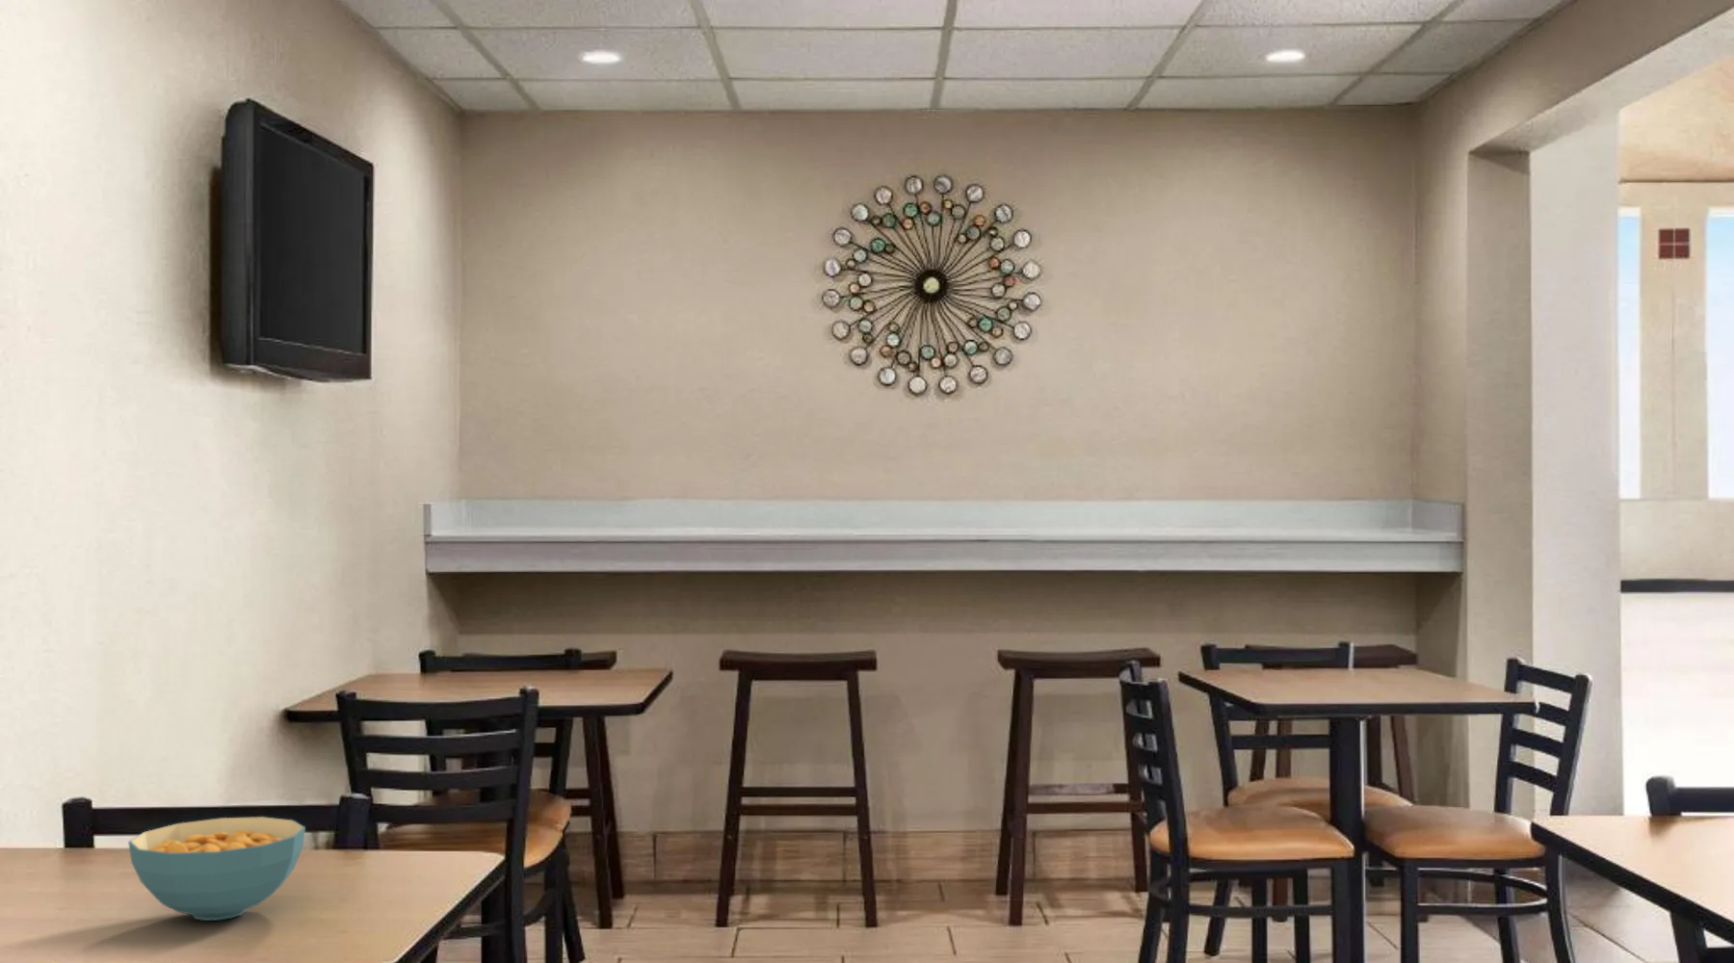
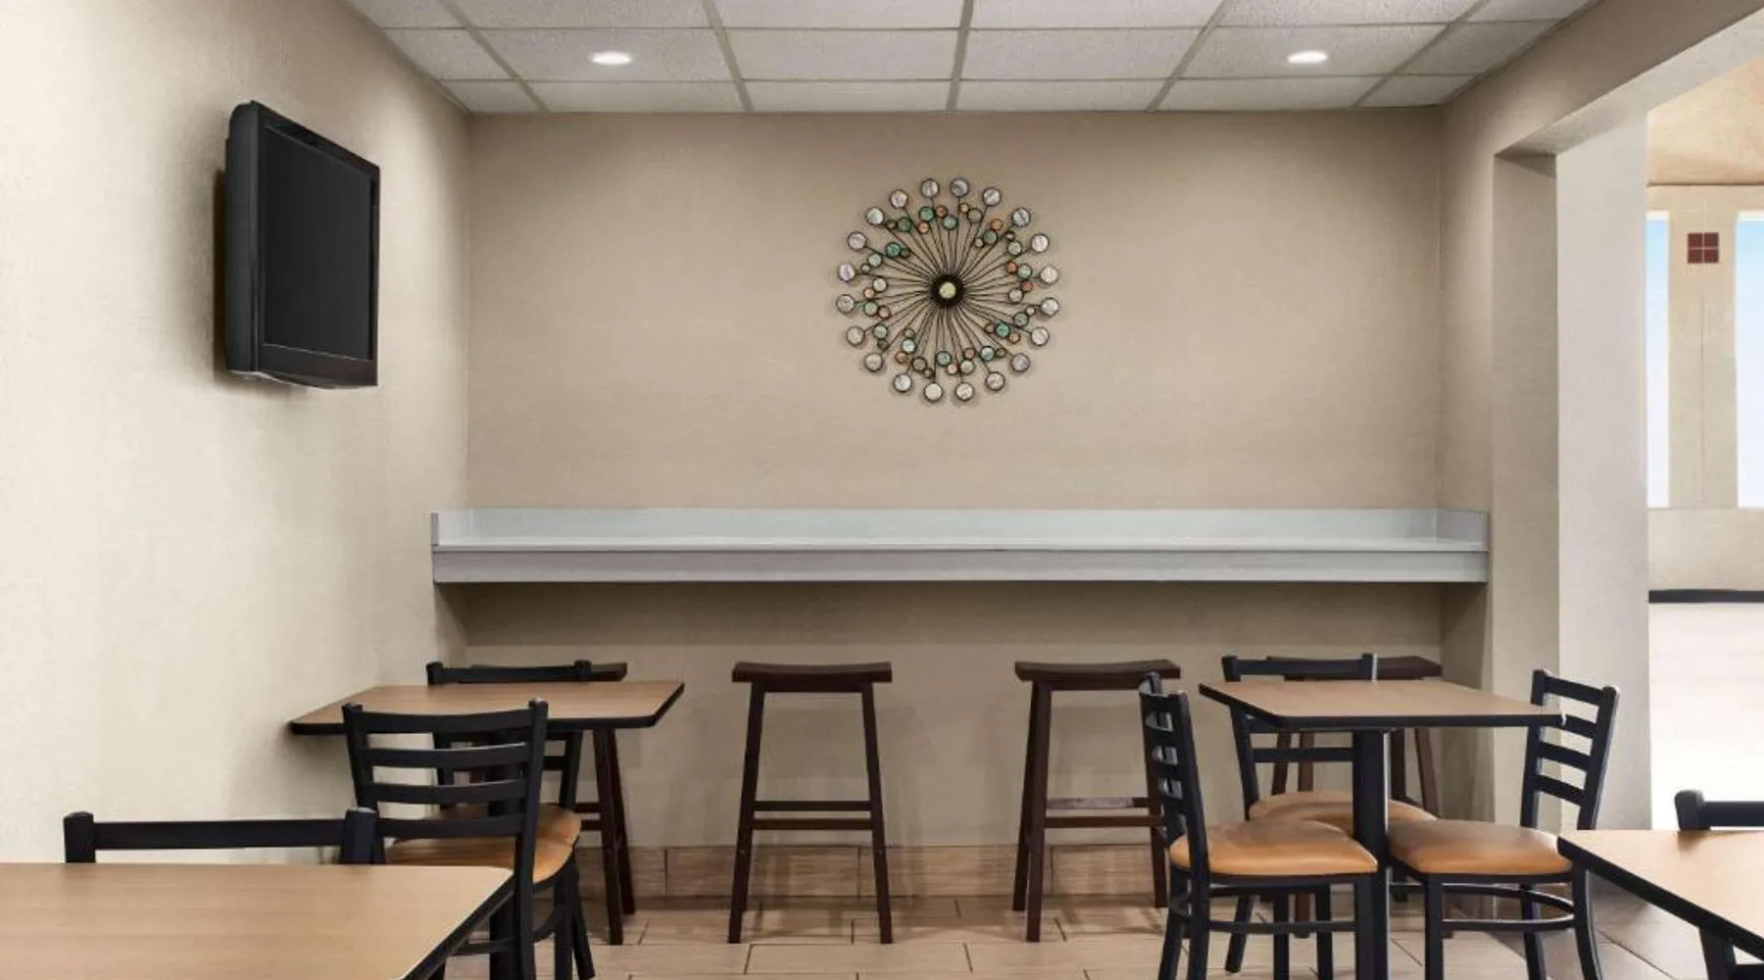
- cereal bowl [127,816,306,921]
